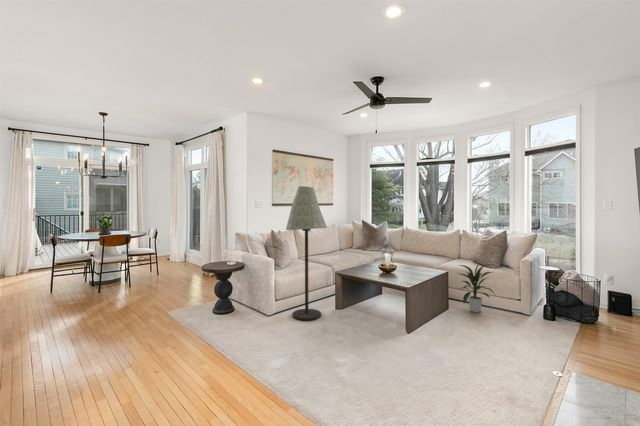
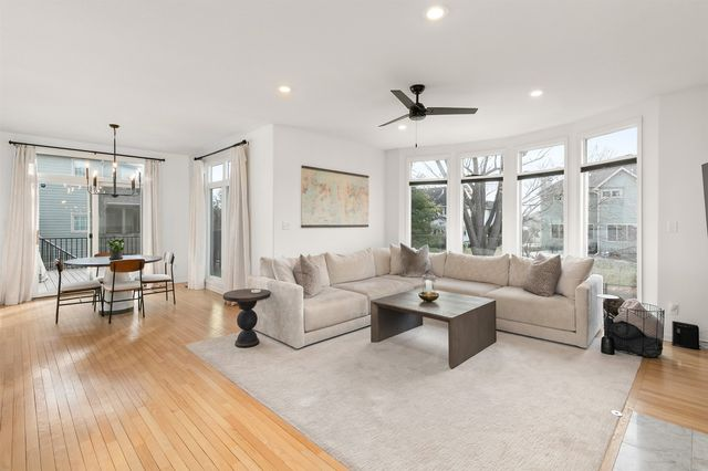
- indoor plant [455,262,496,313]
- floor lamp [285,185,328,321]
